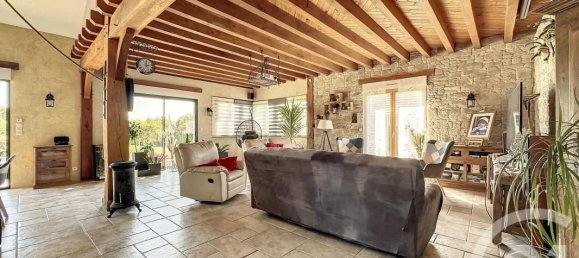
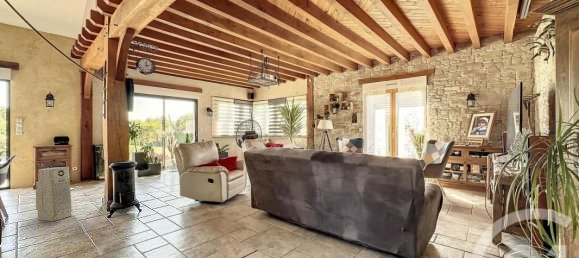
+ air purifier [35,166,73,222]
